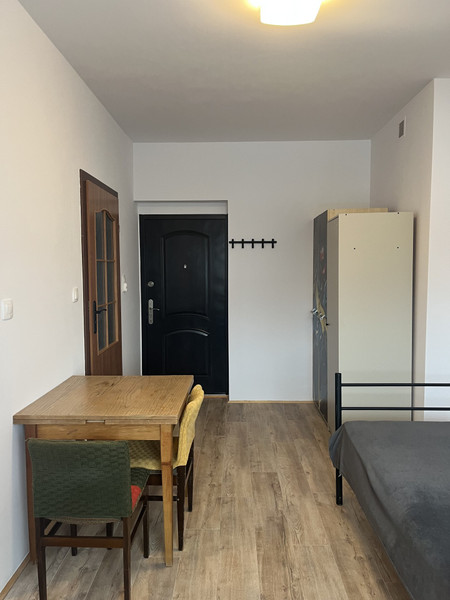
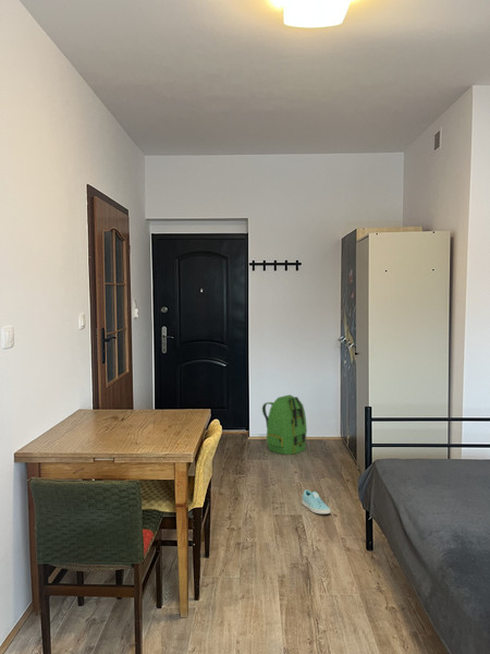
+ backpack [261,393,308,456]
+ sneaker [301,488,332,514]
